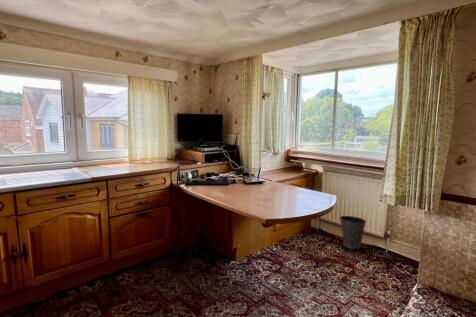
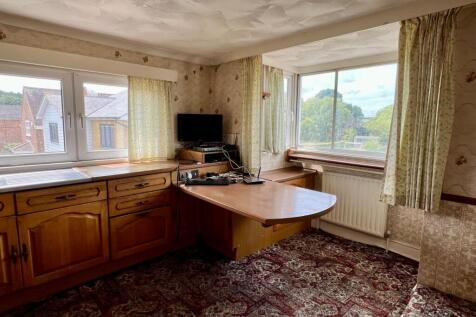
- waste basket [339,215,367,250]
